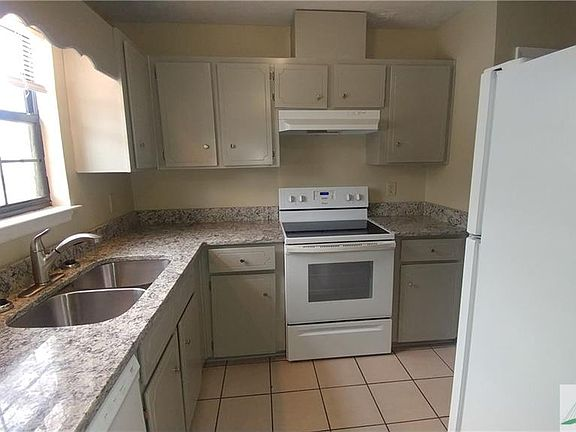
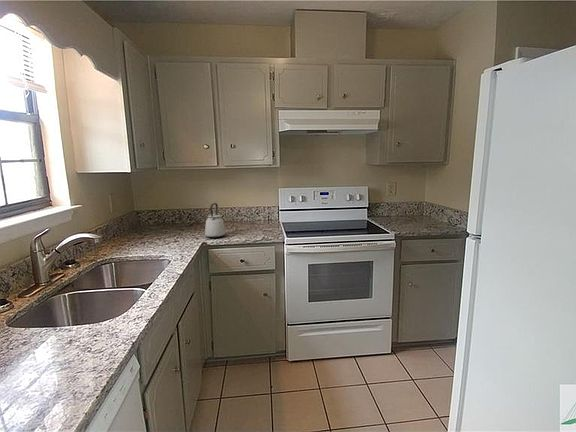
+ kettle [204,202,226,239]
